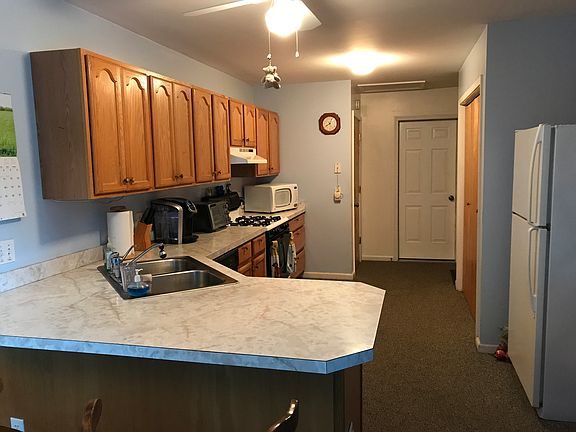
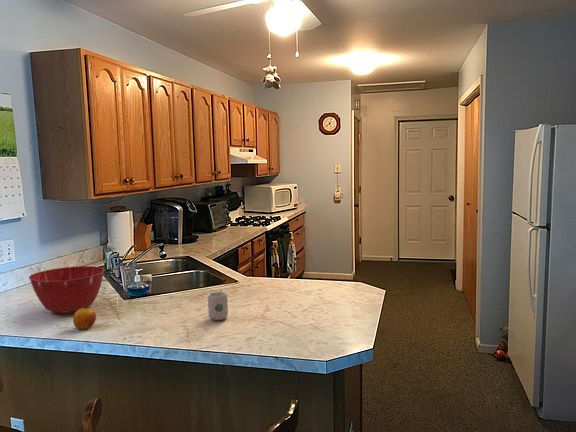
+ apple [72,307,97,330]
+ mug [207,290,229,321]
+ mixing bowl [28,265,106,315]
